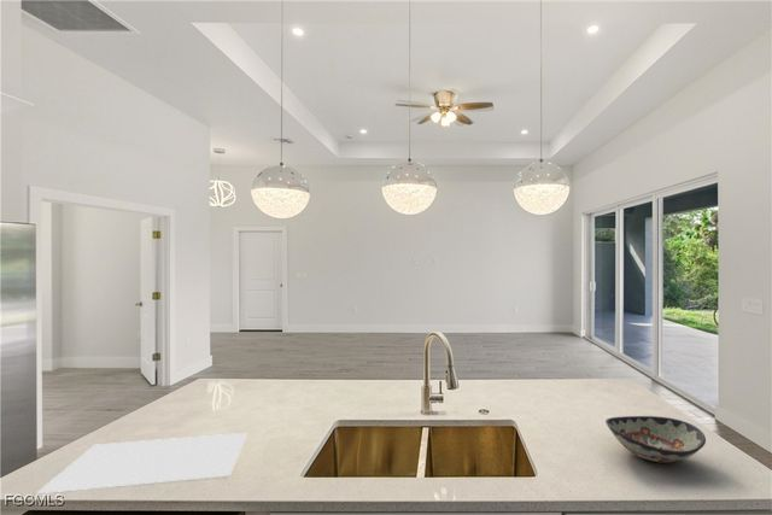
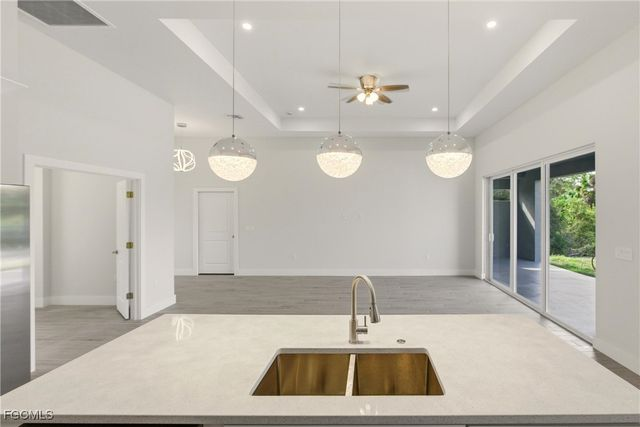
- cutting board [36,432,248,494]
- decorative bowl [604,415,707,463]
